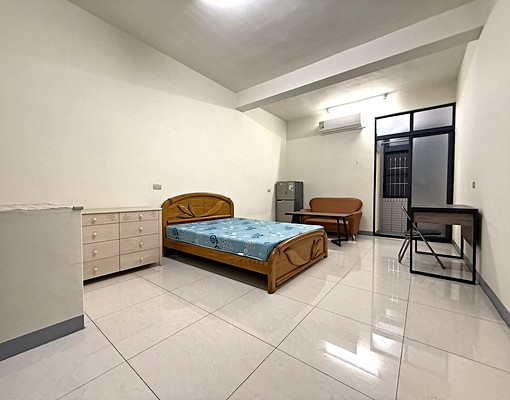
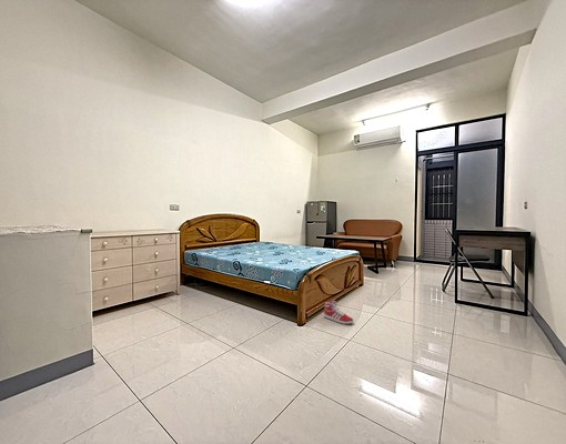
+ sneaker [323,300,354,325]
